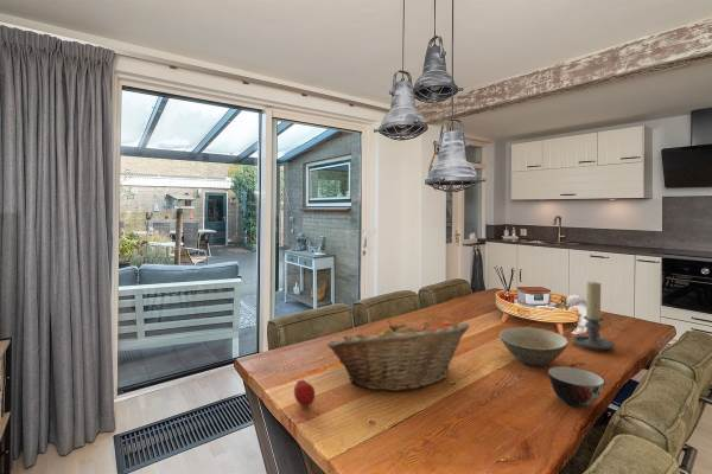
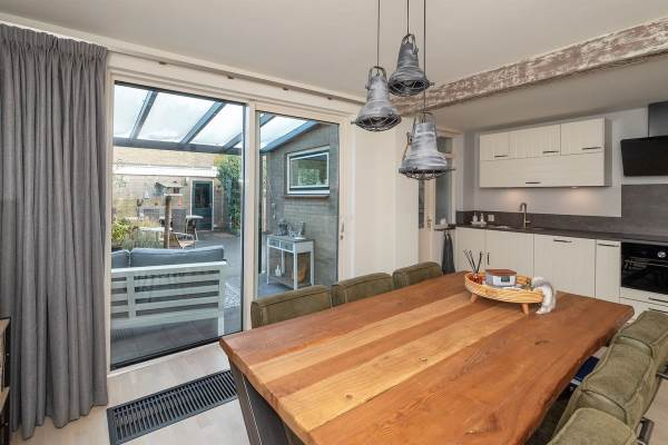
- apple [293,376,316,408]
- soup bowl [546,365,606,409]
- candle holder [571,281,616,351]
- bowl [498,326,570,367]
- fruit basket [326,319,471,392]
